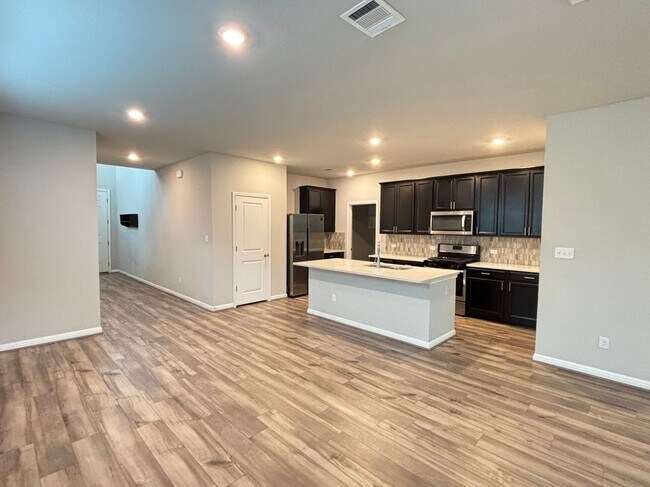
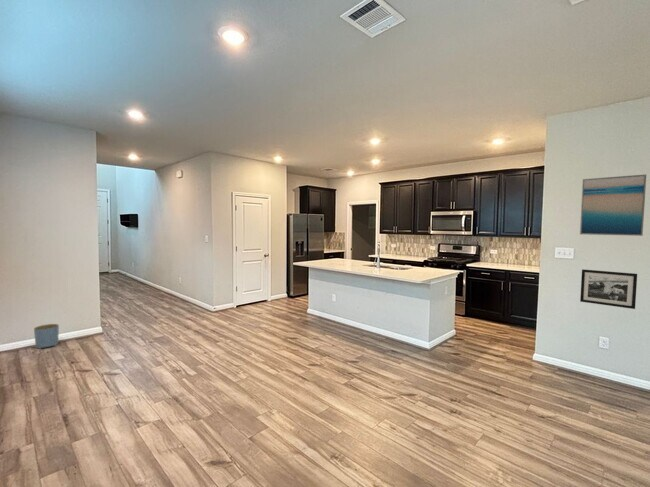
+ picture frame [579,268,638,310]
+ planter [33,323,60,350]
+ wall art [579,173,647,237]
